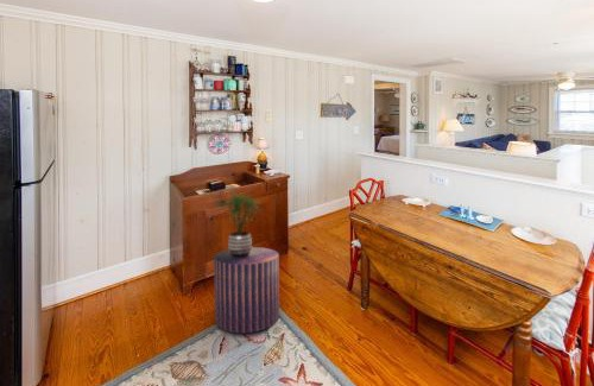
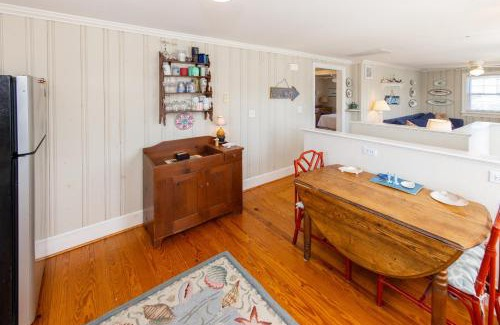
- potted plant [215,191,261,258]
- stool [213,246,280,334]
